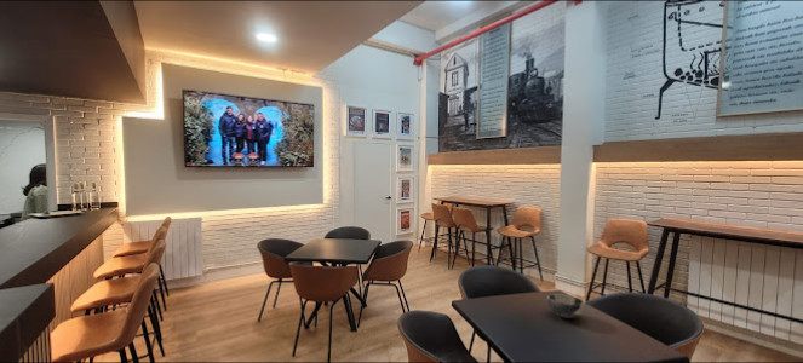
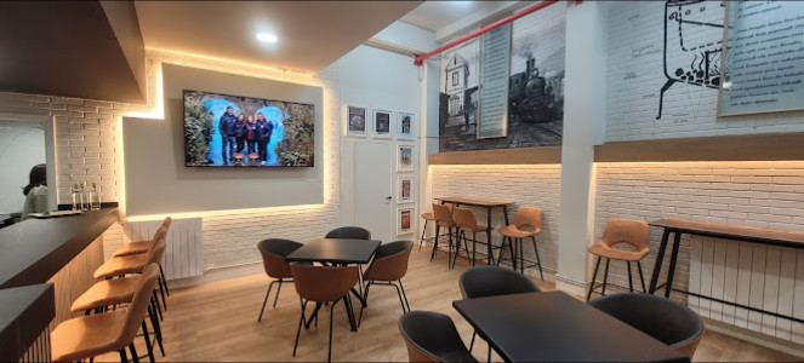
- bowl [546,293,586,319]
